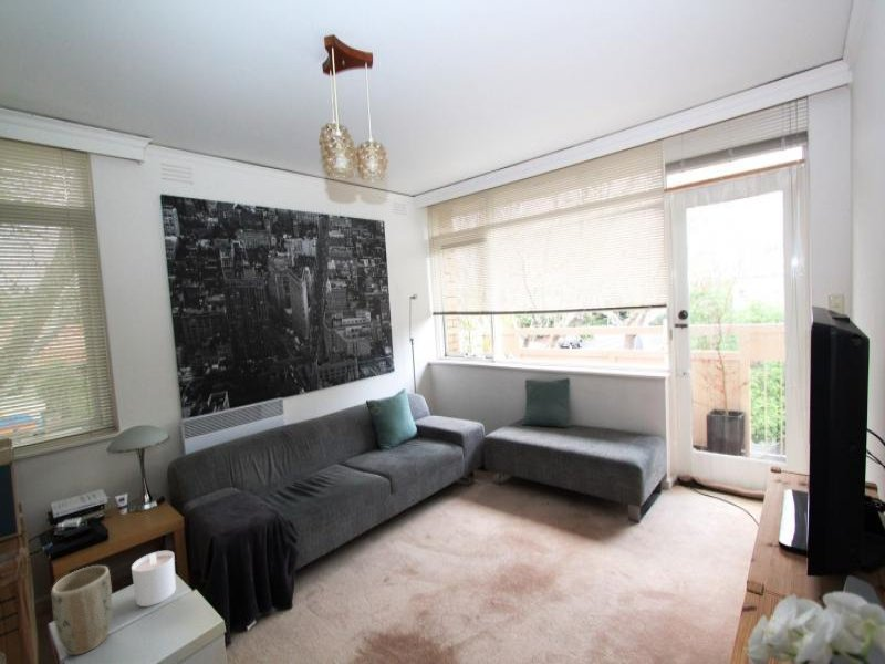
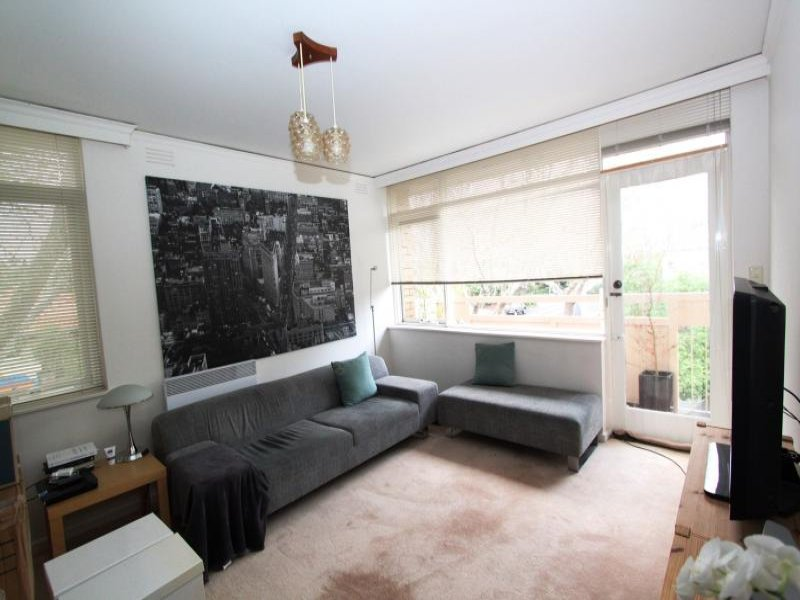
- plant pot [51,564,113,656]
- candle [131,550,177,608]
